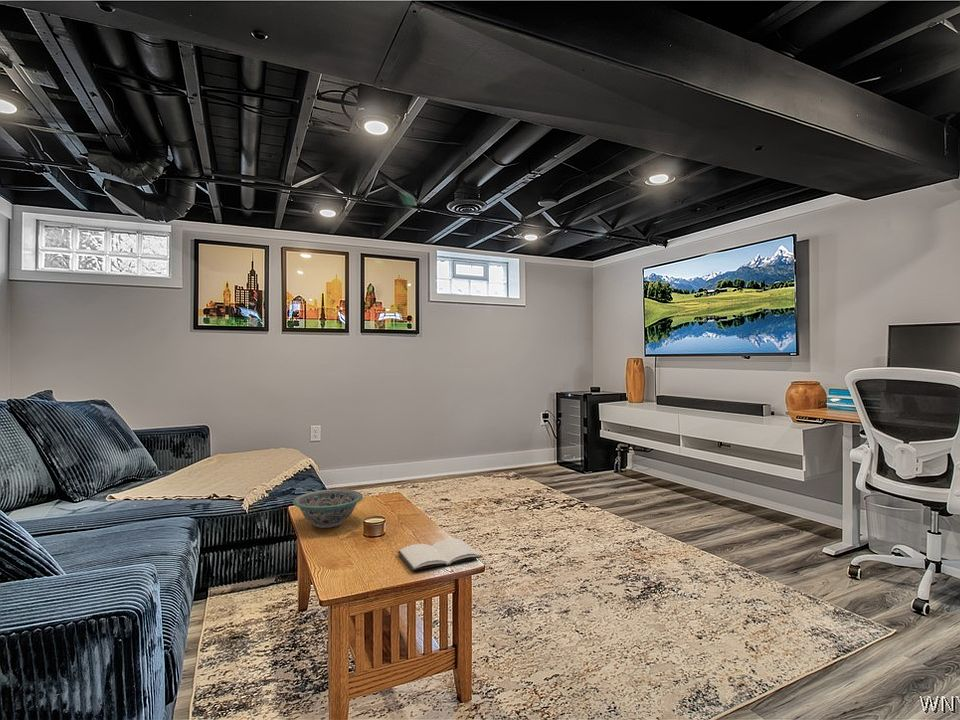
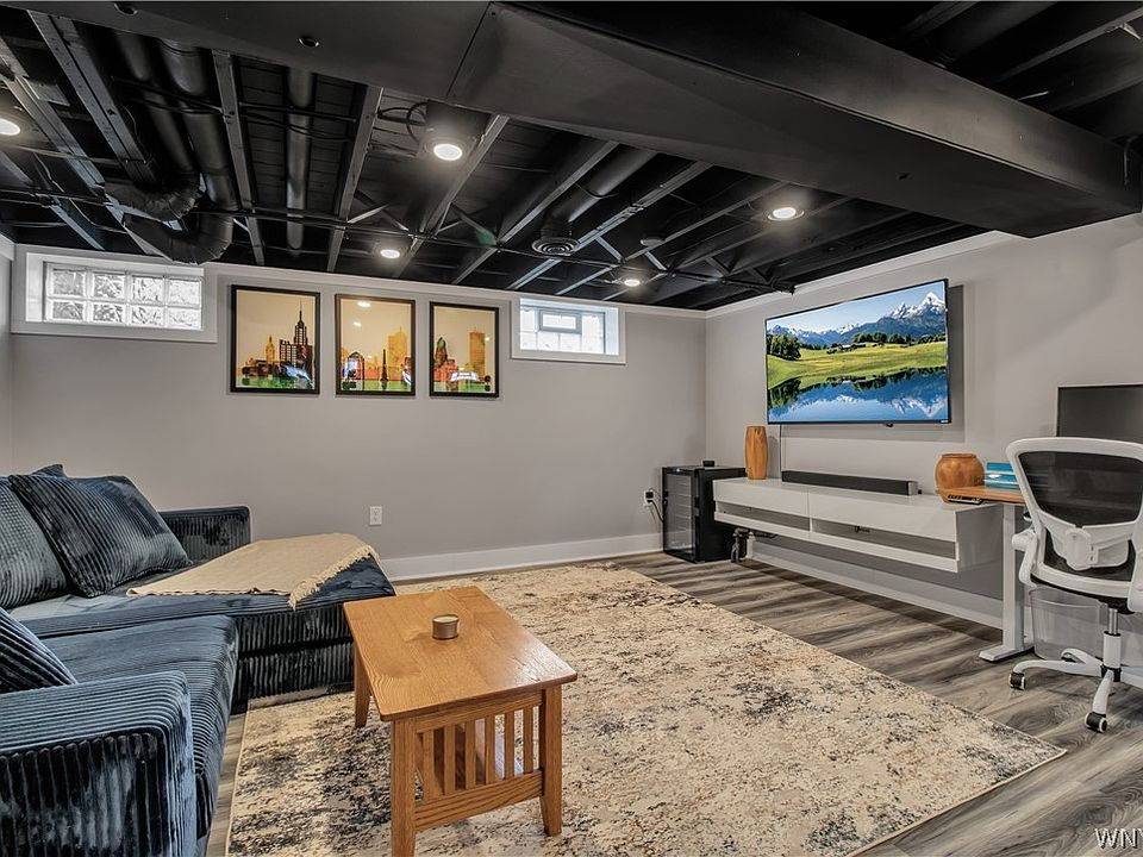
- decorative bowl [292,489,364,529]
- book [396,537,484,572]
